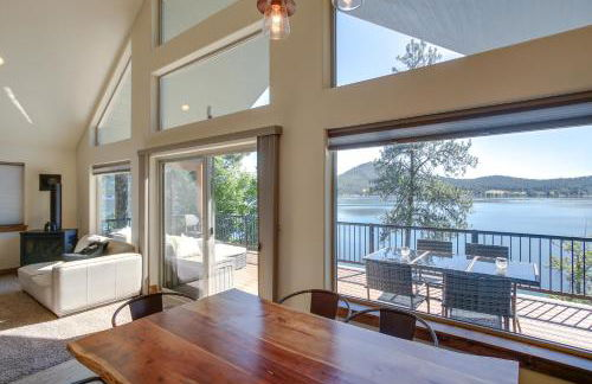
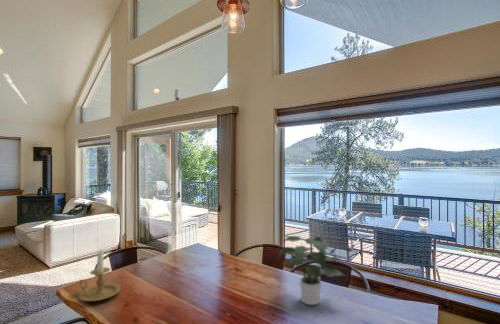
+ candle holder [77,249,122,302]
+ potted plant [277,231,346,306]
